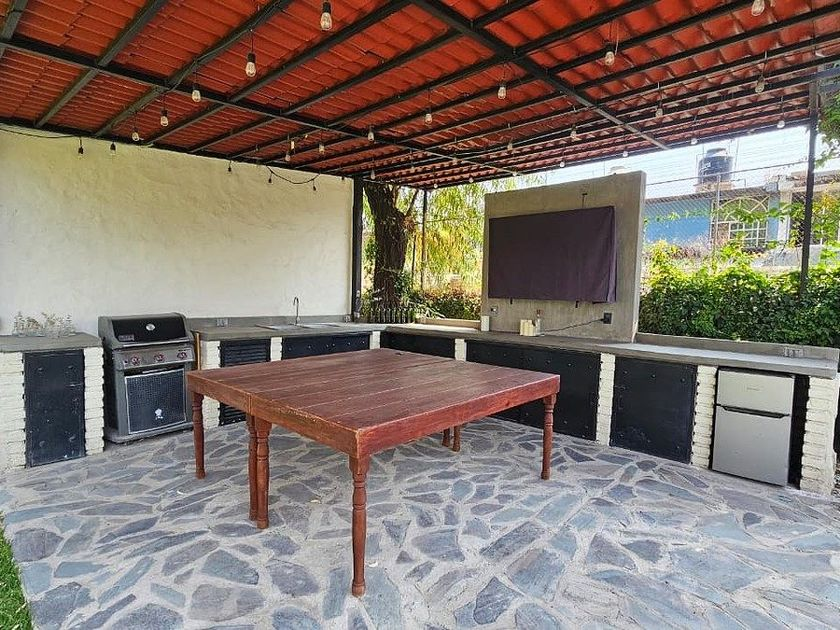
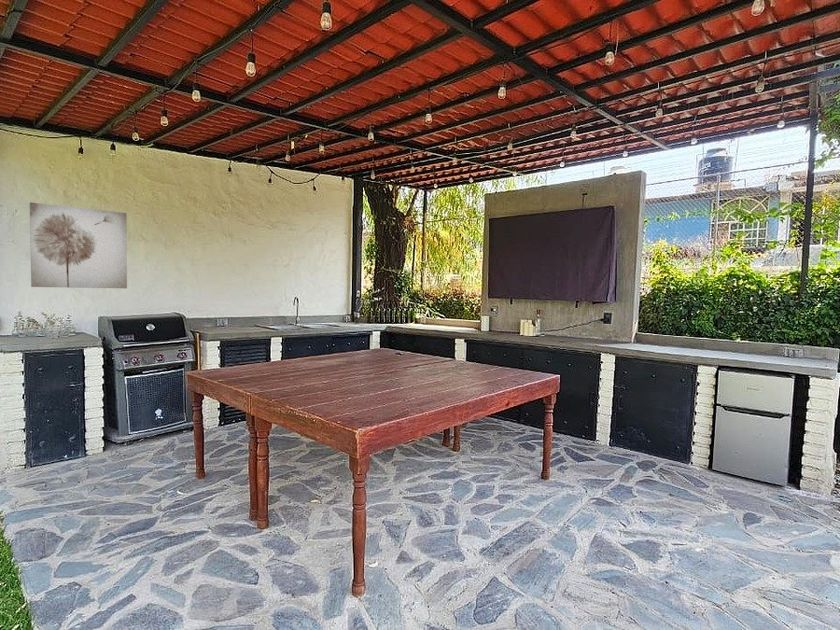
+ wall art [29,201,128,289]
